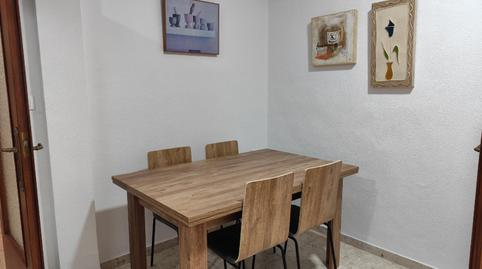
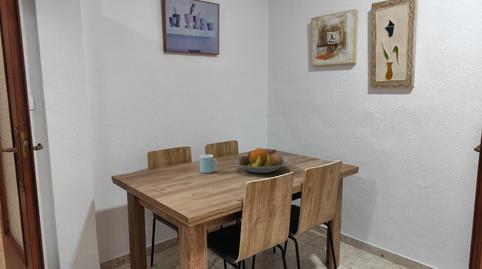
+ fruit bowl [233,147,290,174]
+ mug [199,154,219,174]
